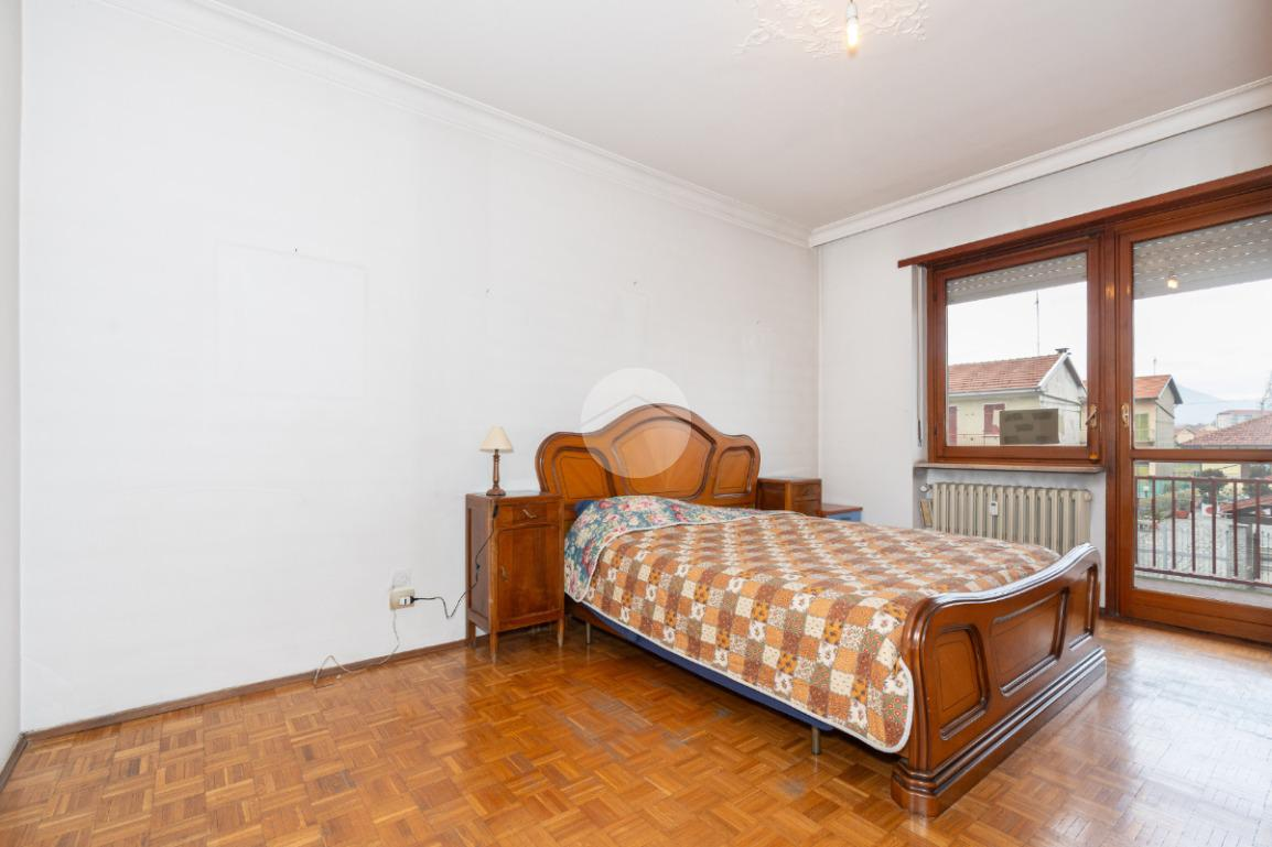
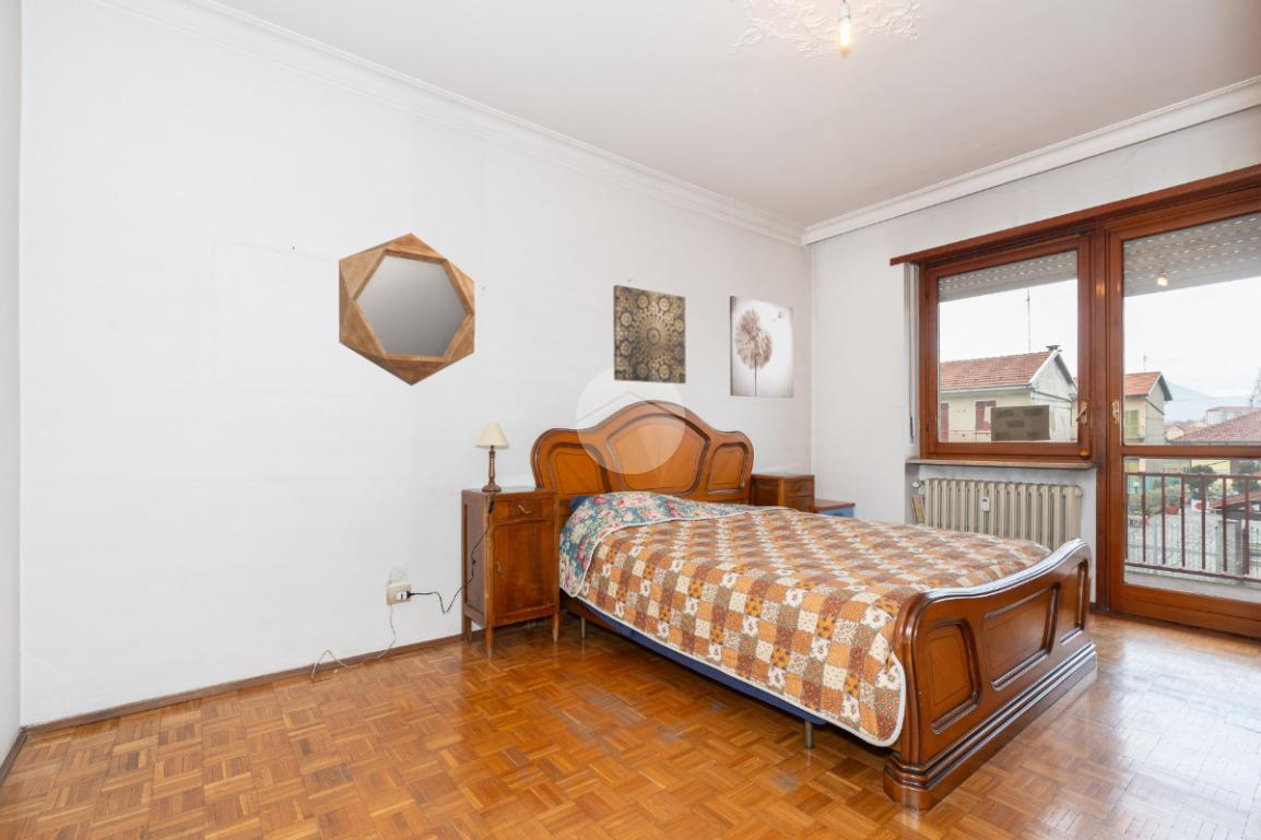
+ home mirror [338,232,476,388]
+ wall art [729,295,794,399]
+ wall art [612,284,687,384]
